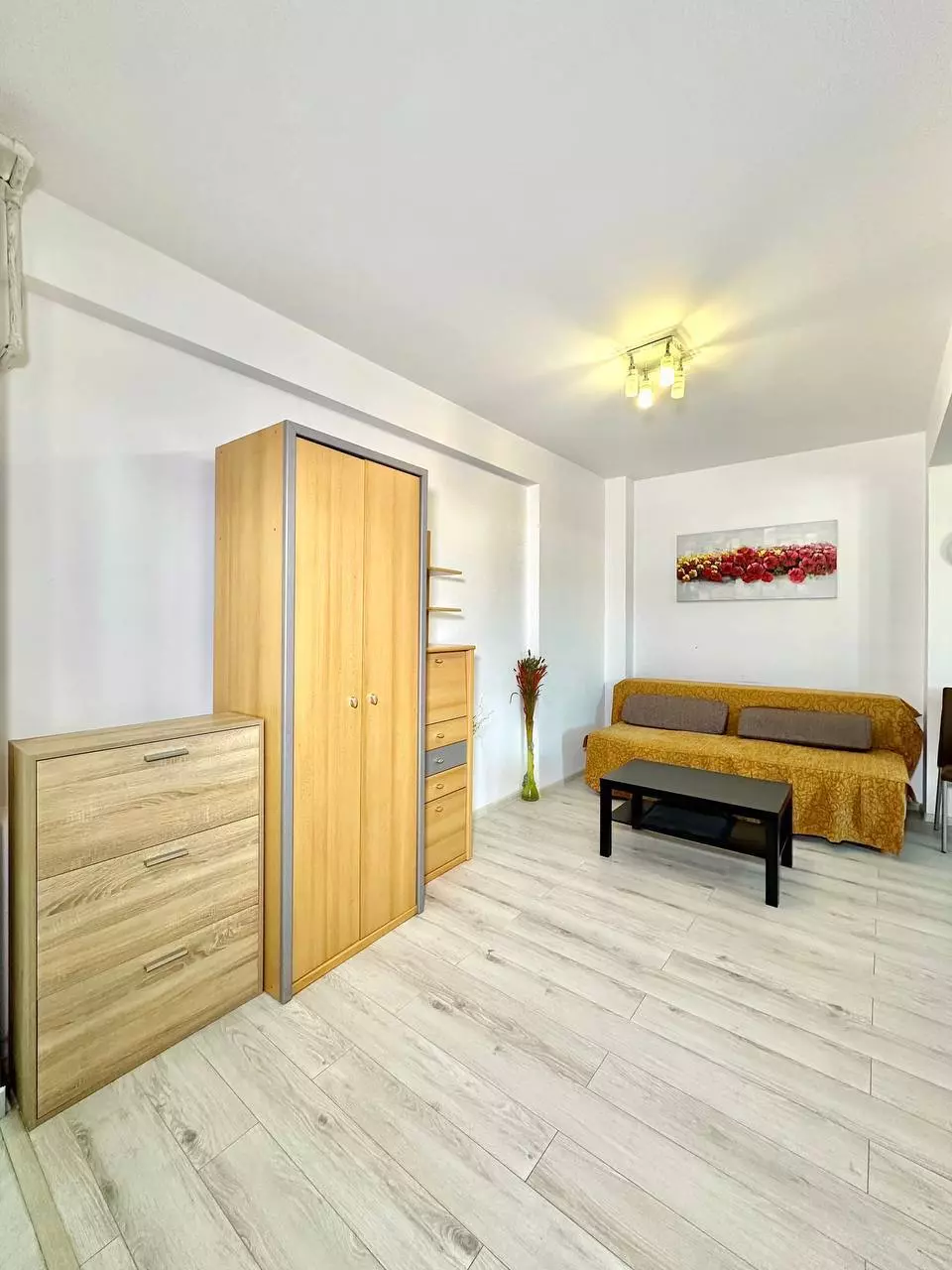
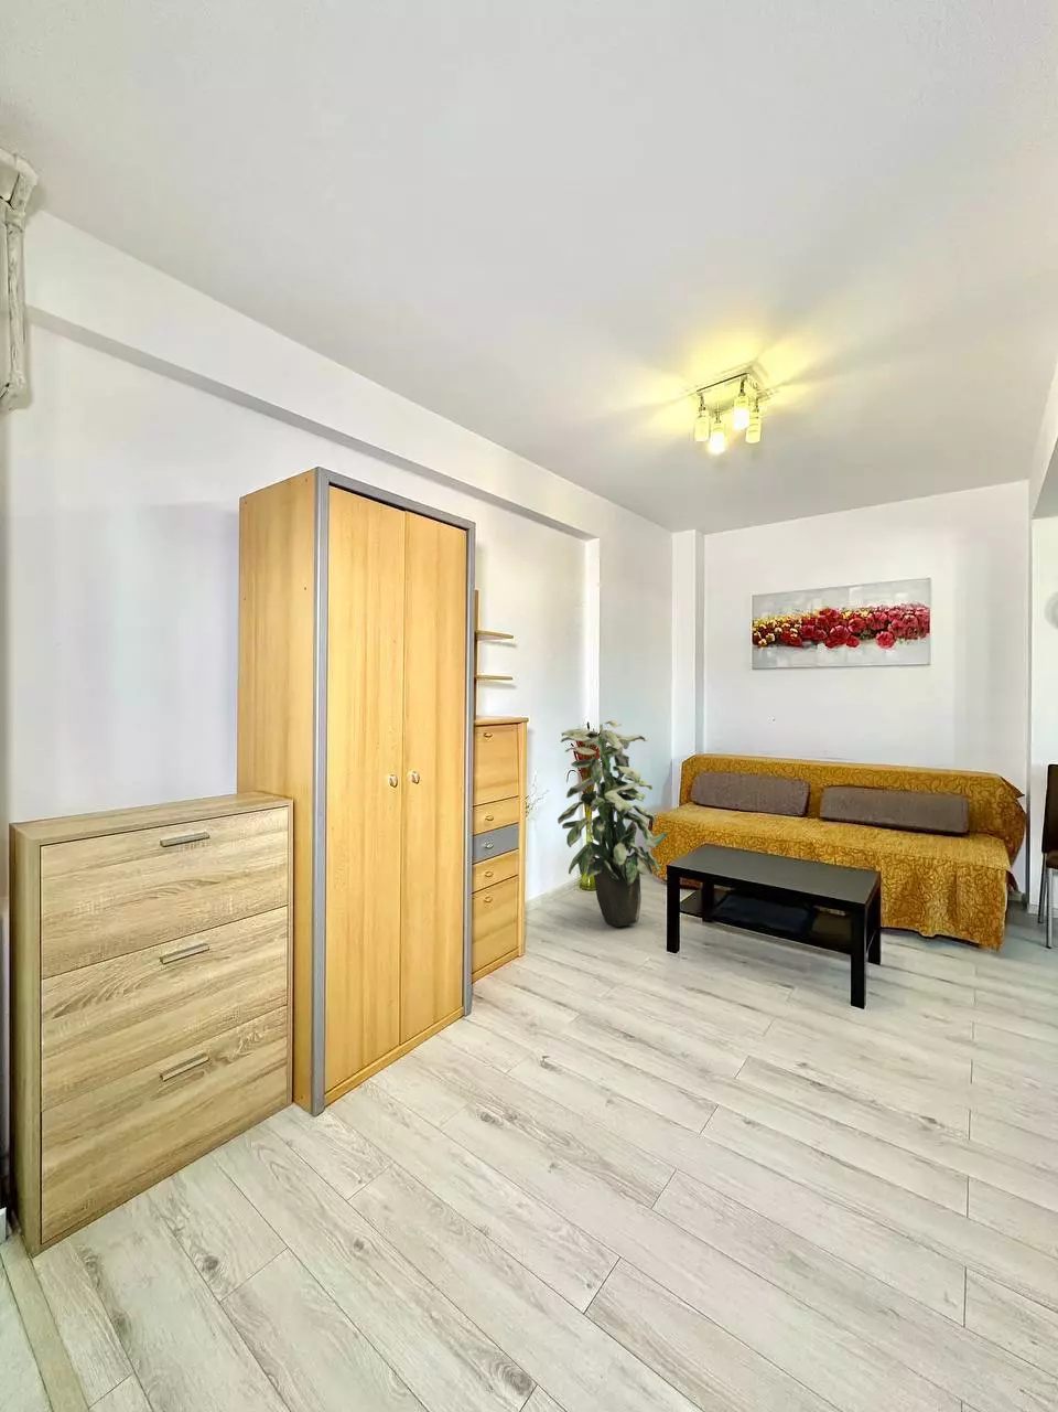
+ indoor plant [557,719,669,927]
